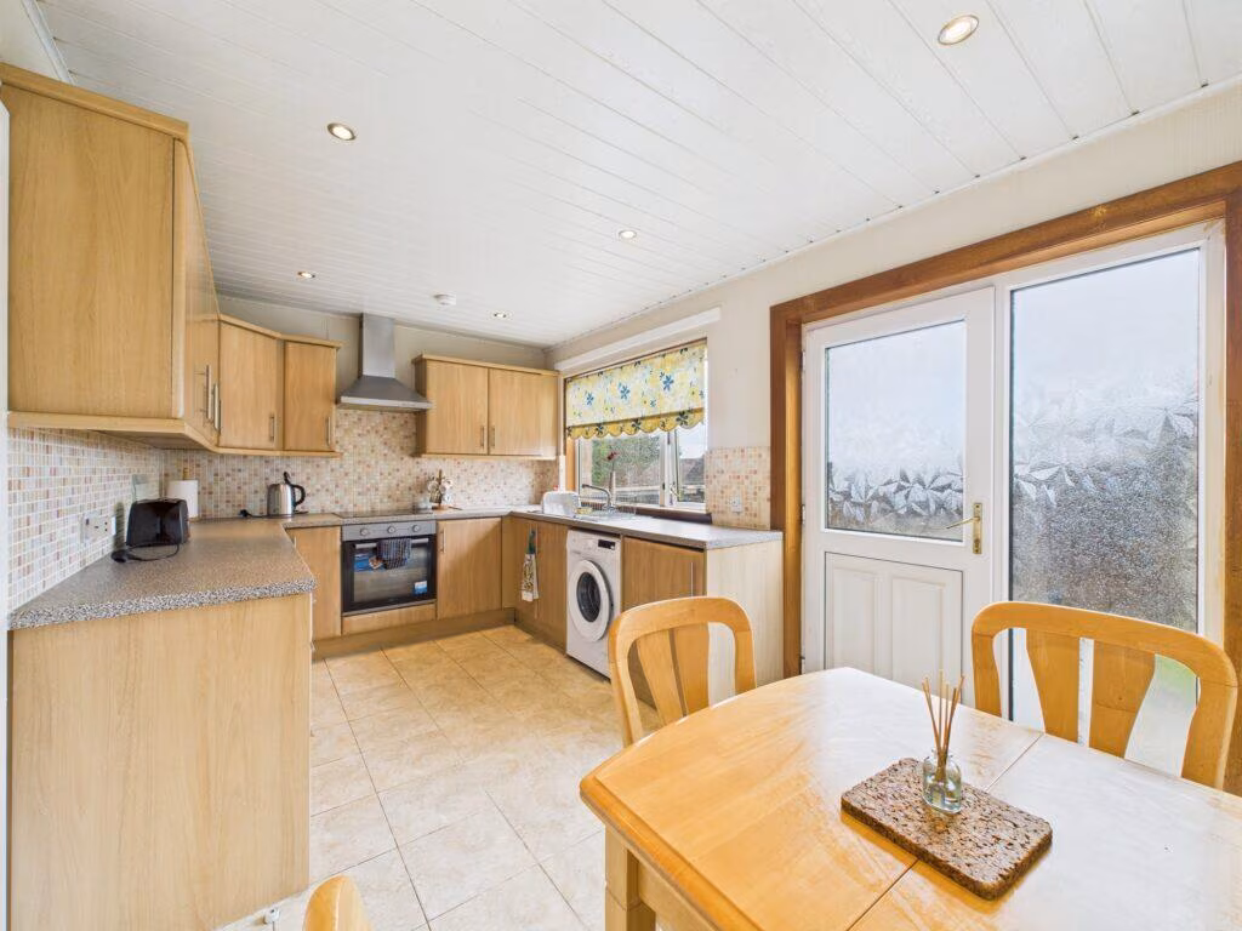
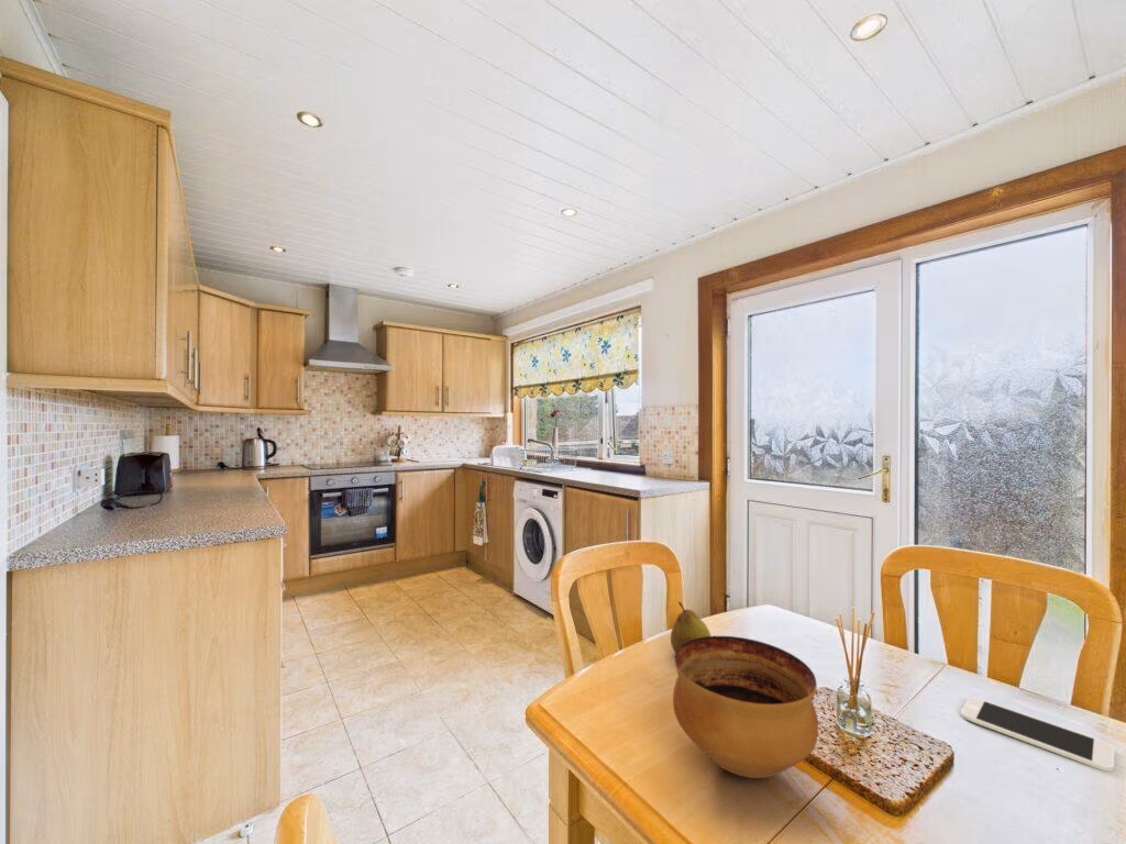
+ bowl [672,635,819,779]
+ smartphone [960,697,1115,773]
+ fruit [670,601,711,654]
